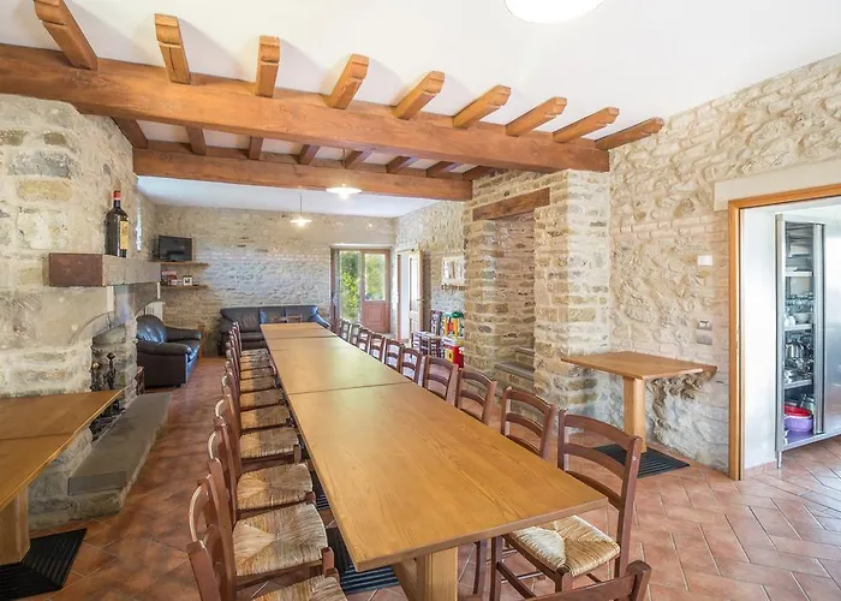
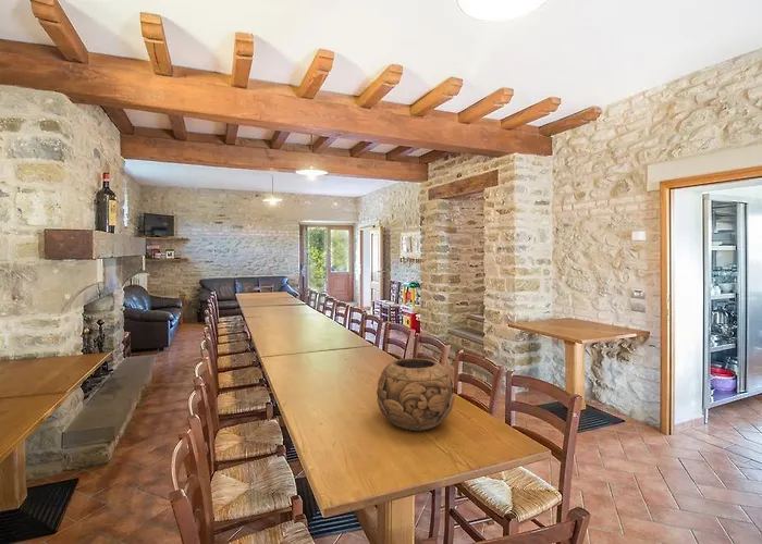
+ decorative bowl [376,357,456,432]
